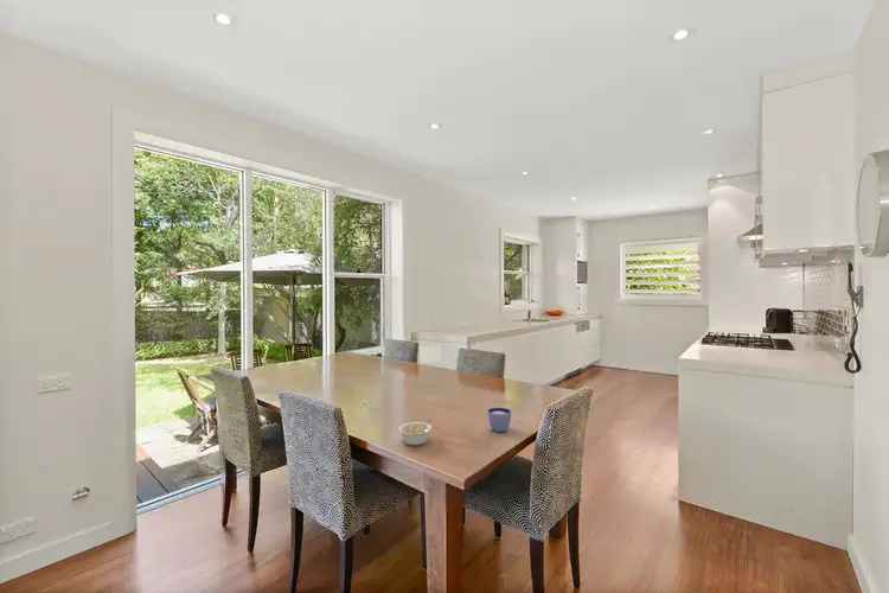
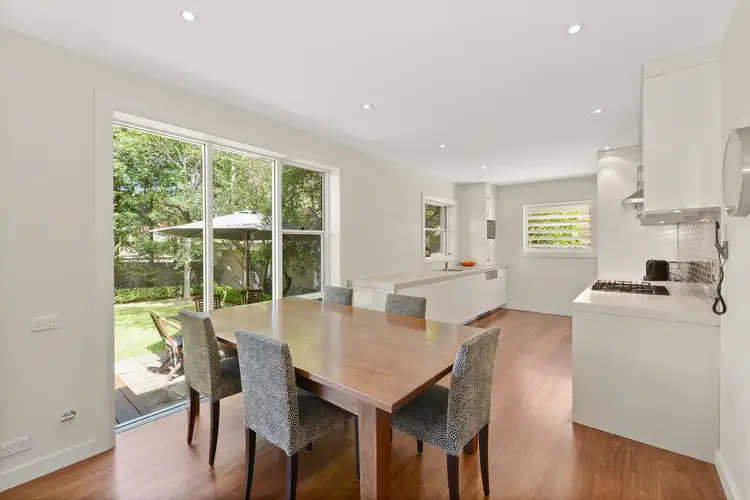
- cup [486,407,512,433]
- legume [397,417,434,446]
